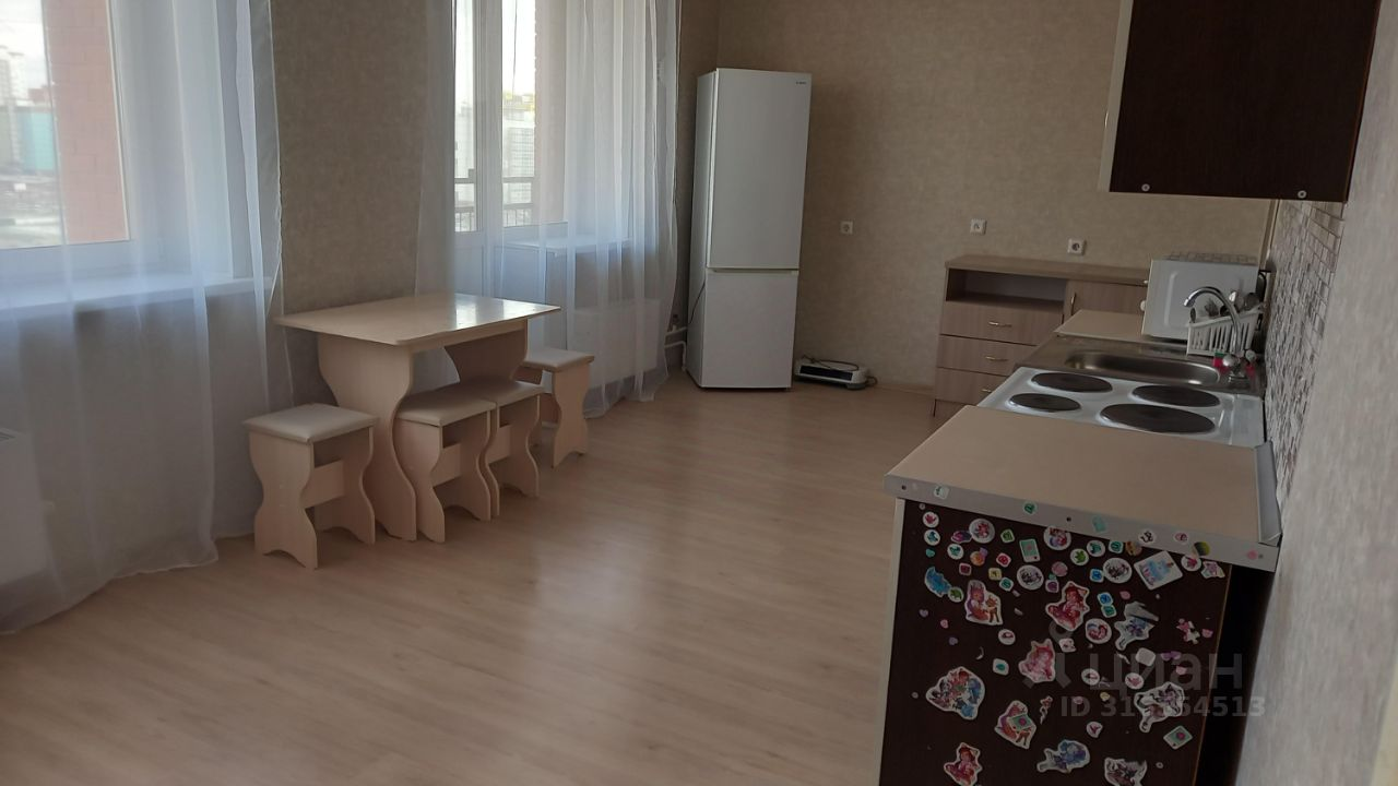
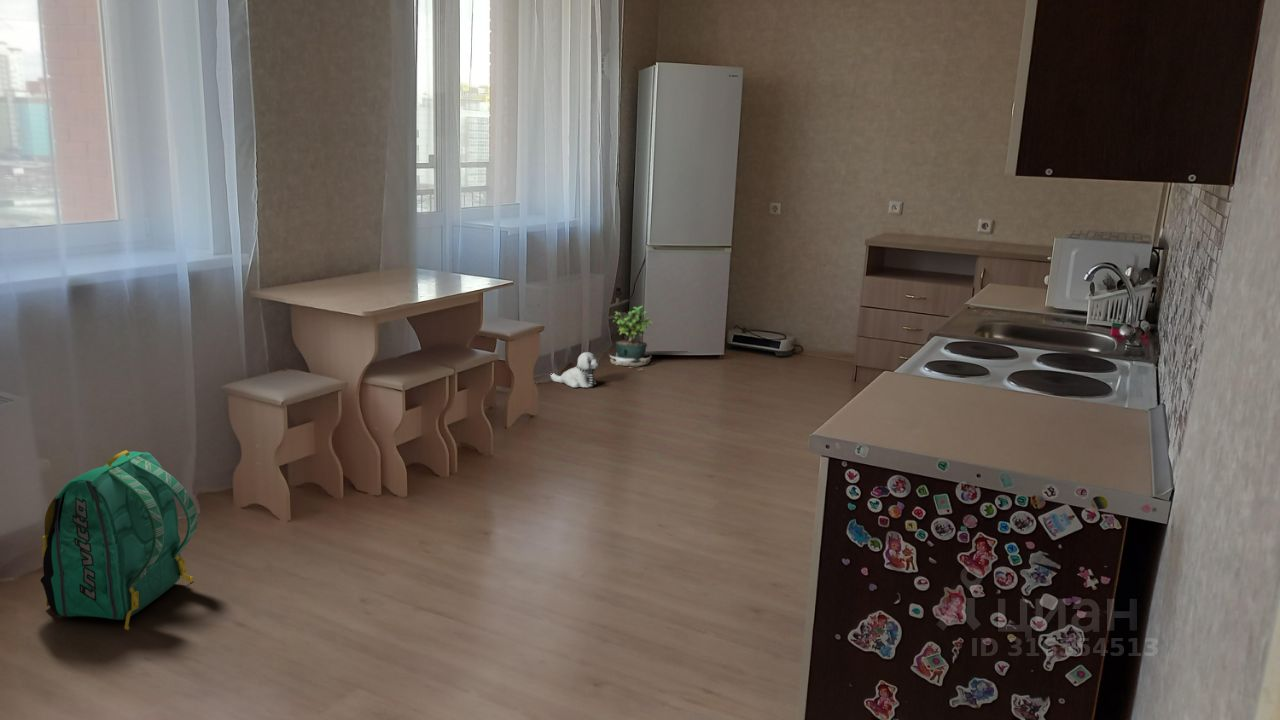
+ plush toy [549,351,599,389]
+ backpack [40,449,199,631]
+ potted plant [608,305,653,371]
